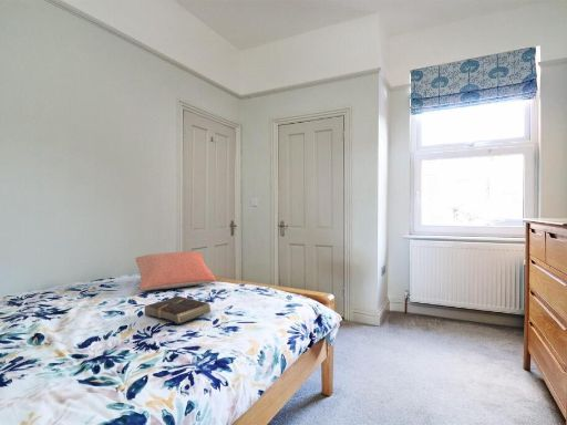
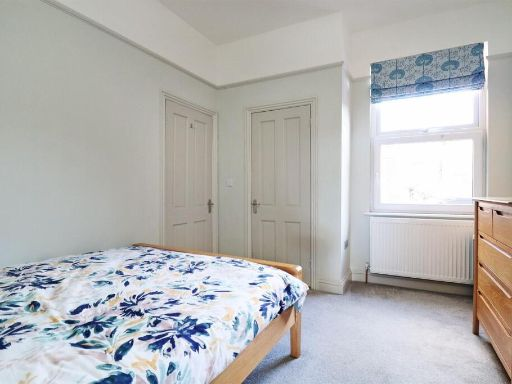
- pillow [134,250,217,291]
- book [144,294,212,325]
